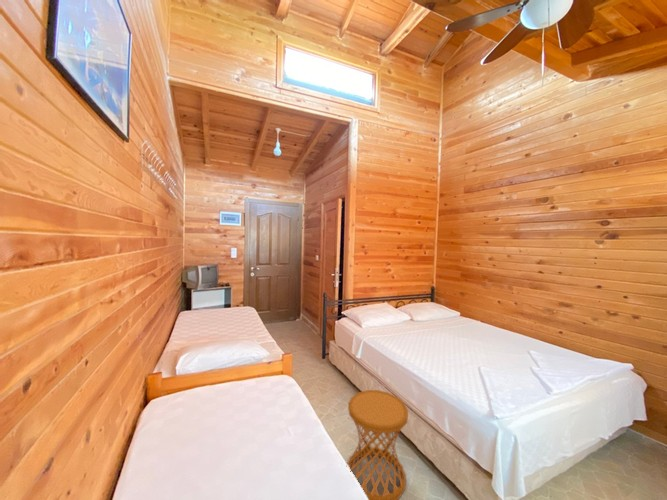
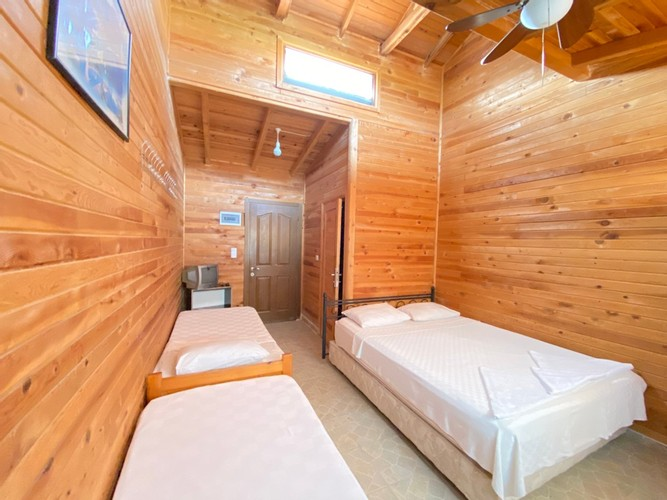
- side table [346,389,409,500]
